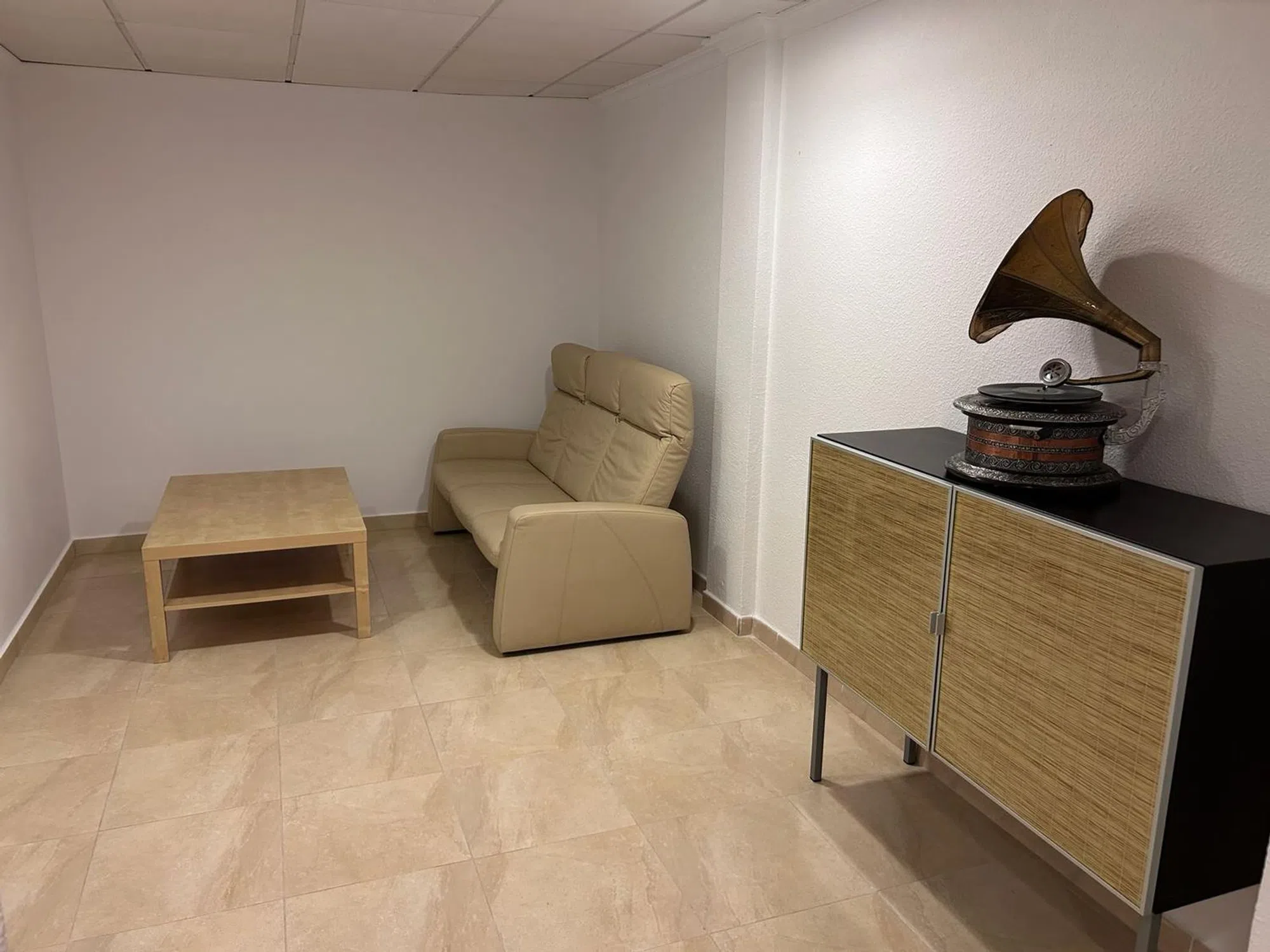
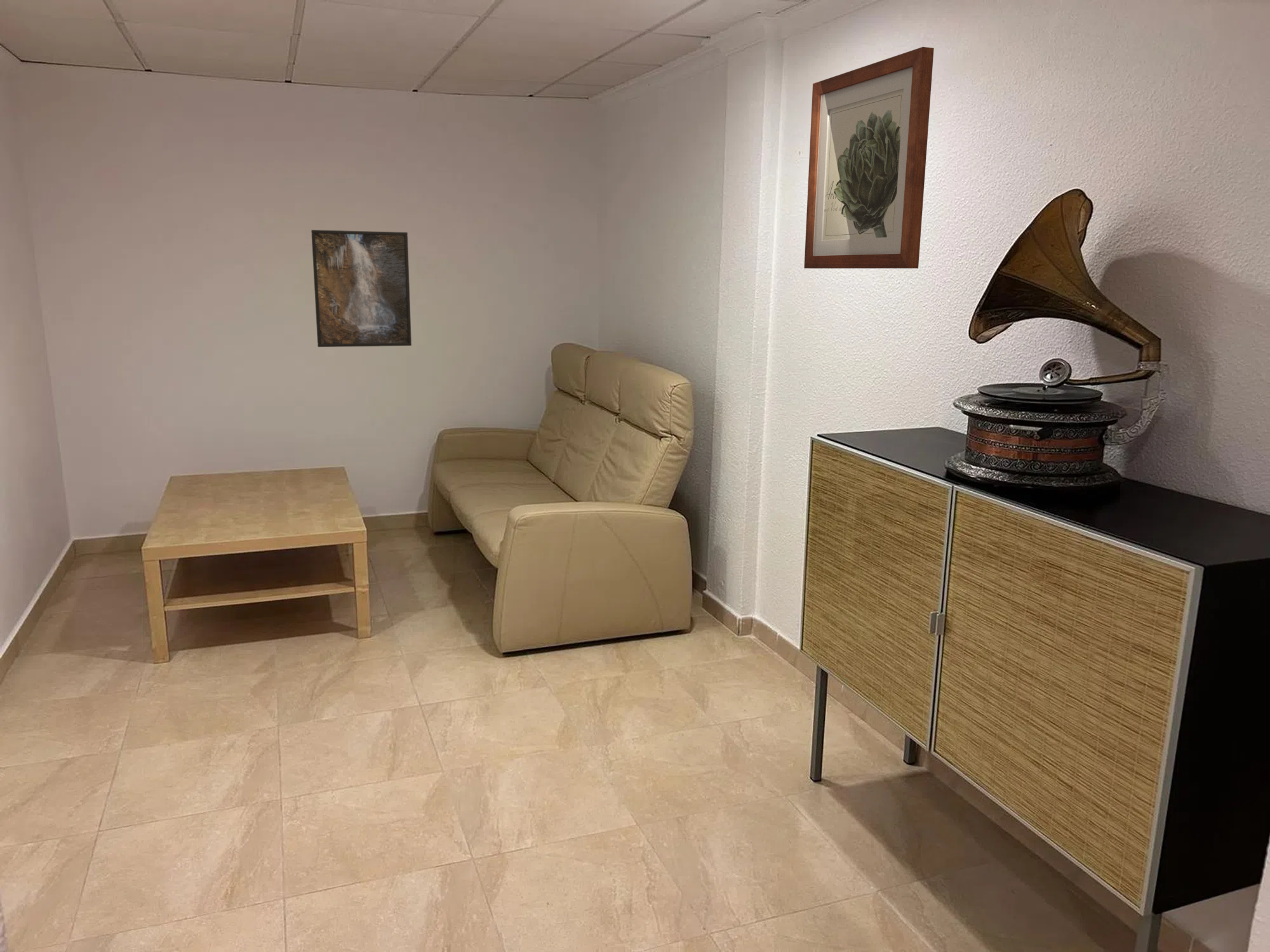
+ wall art [803,46,935,269]
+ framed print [311,229,412,348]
